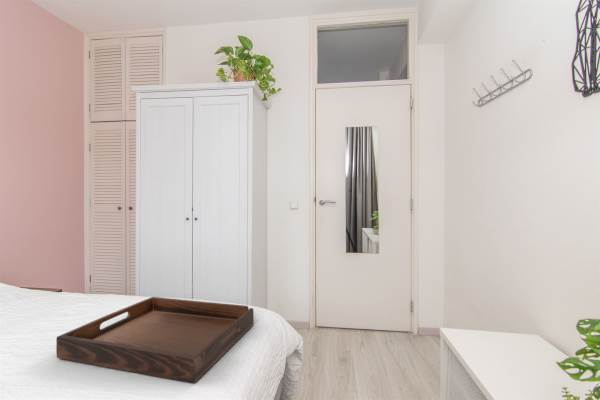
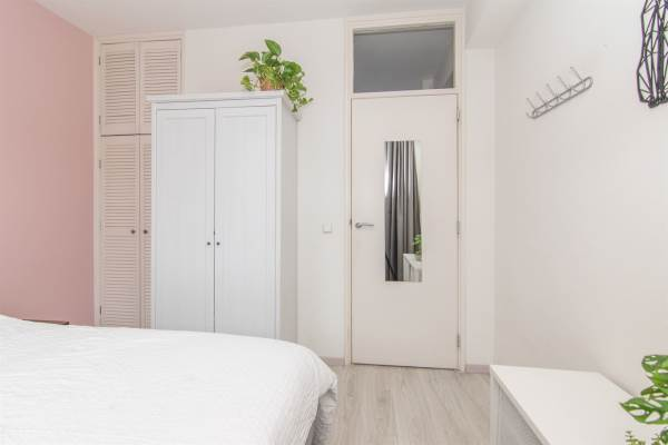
- serving tray [55,296,255,384]
